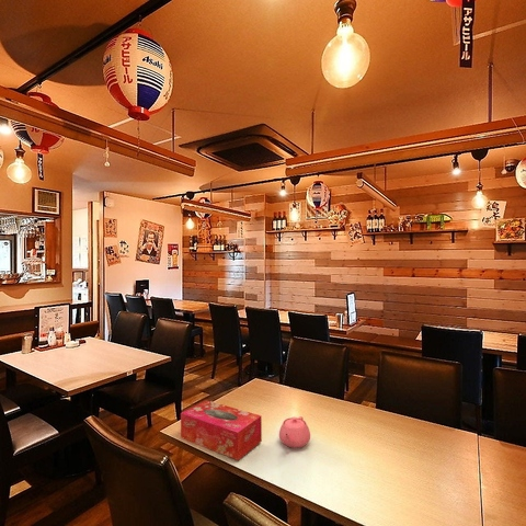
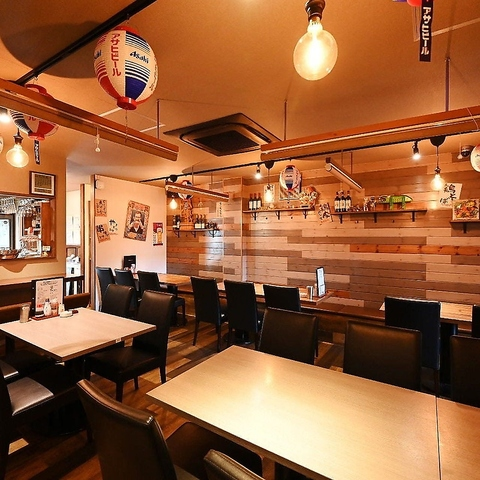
- teapot [278,415,311,449]
- tissue box [180,399,263,461]
